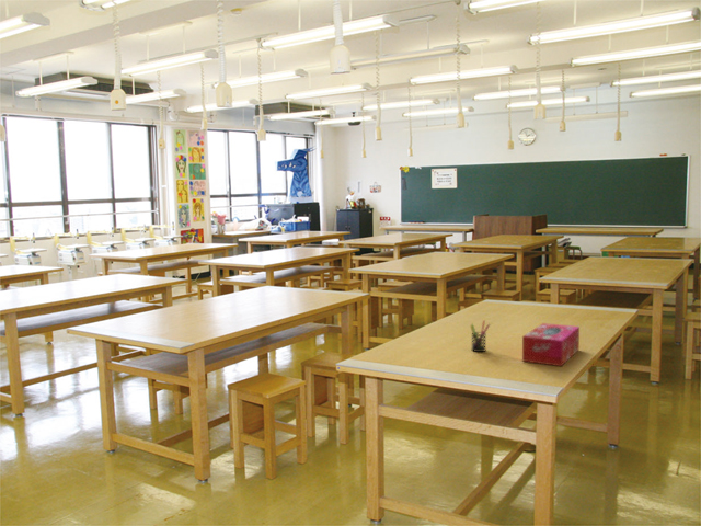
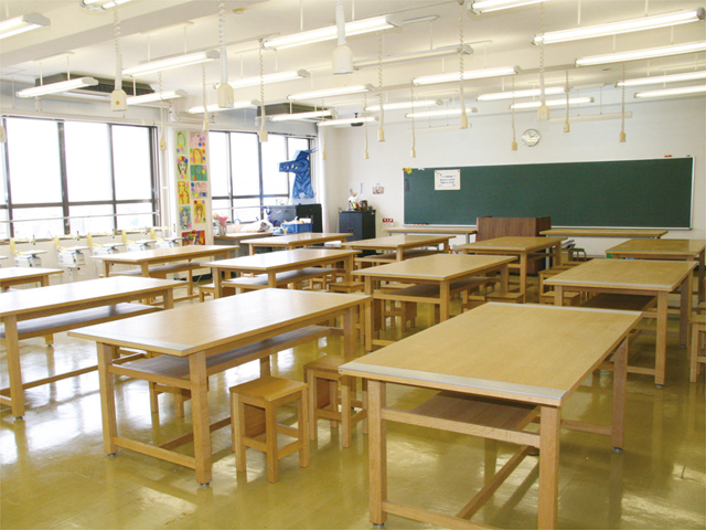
- tissue box [521,322,581,367]
- pen holder [469,319,491,353]
